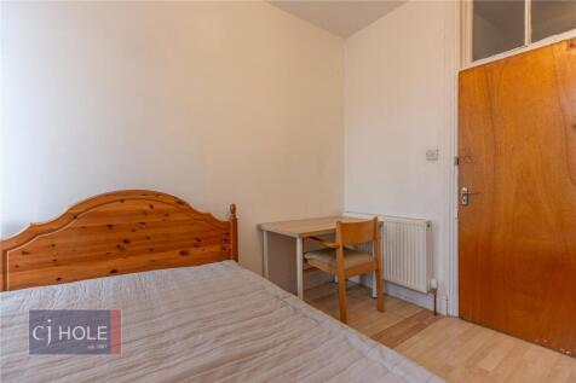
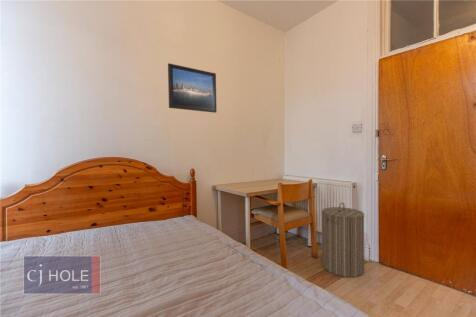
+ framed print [167,62,218,114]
+ laundry hamper [321,202,365,278]
